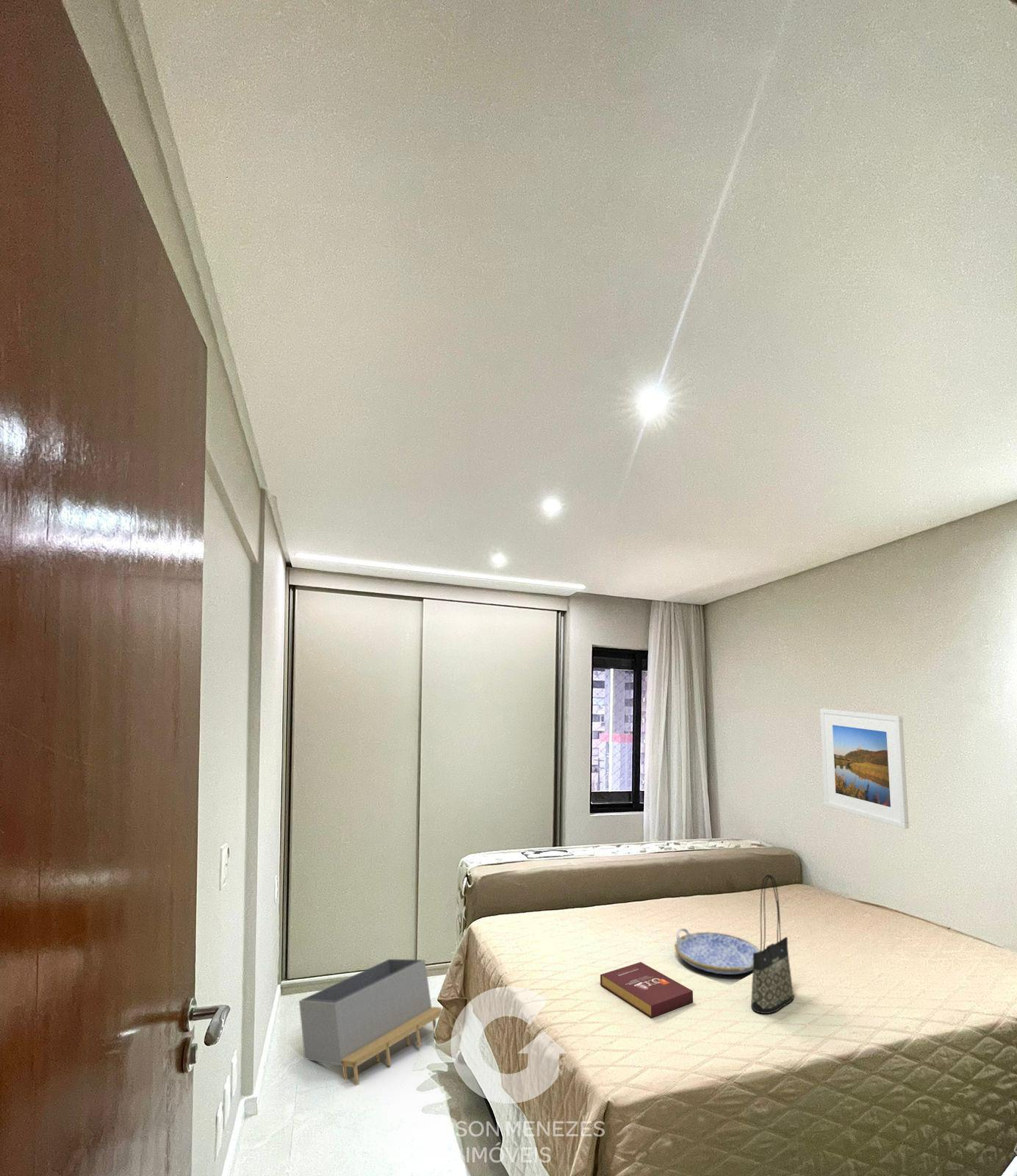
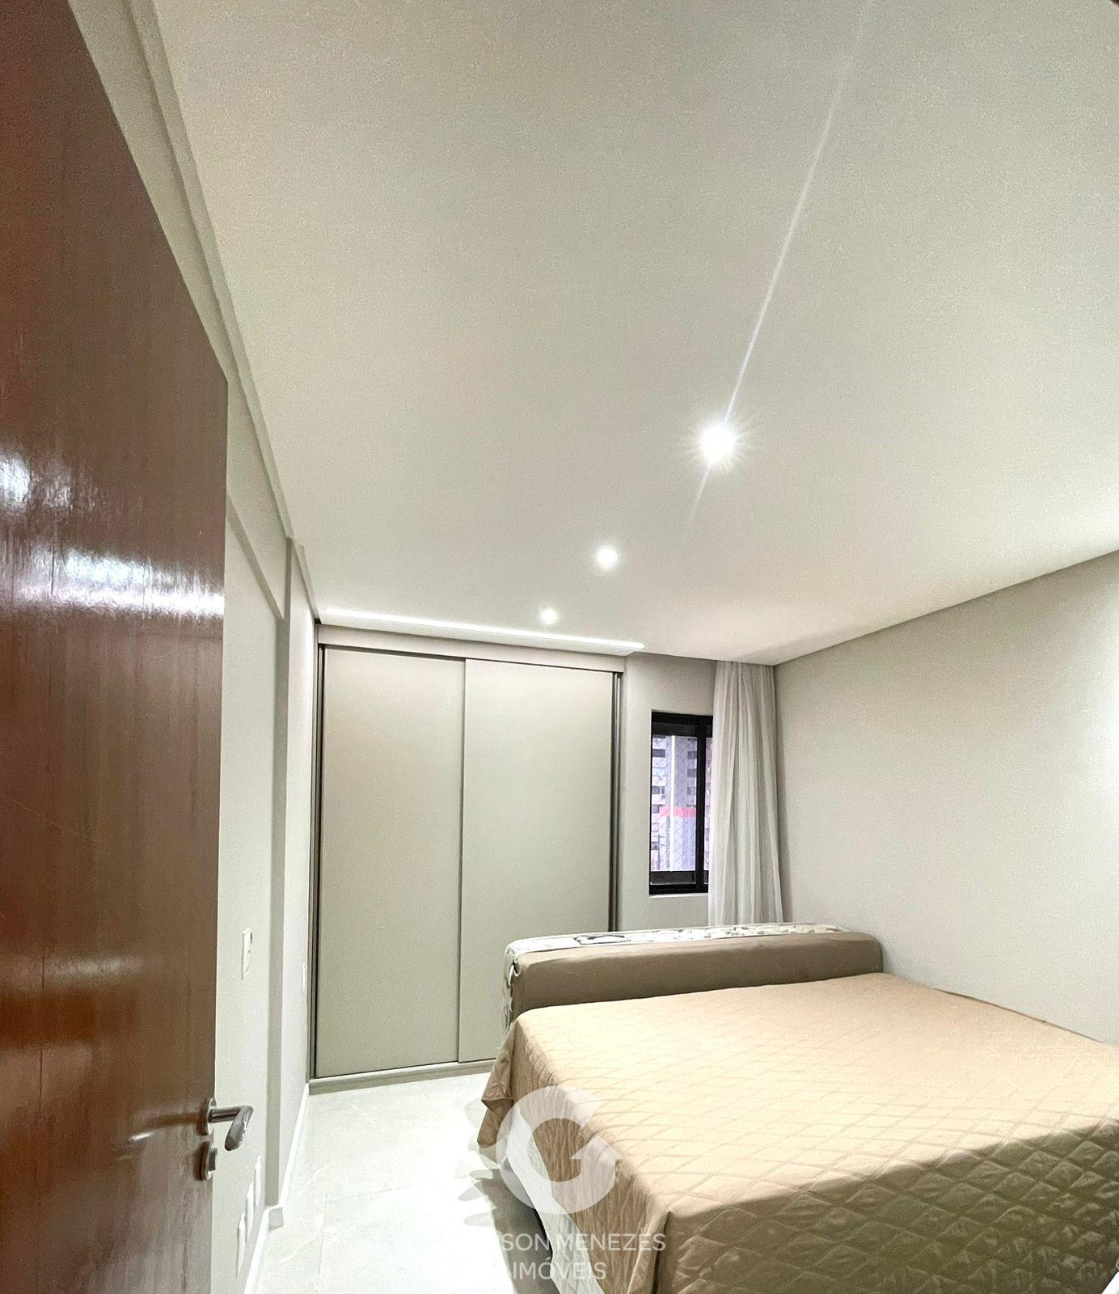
- serving tray [674,928,761,975]
- book [600,961,694,1018]
- storage bin [298,958,442,1086]
- tote bag [750,874,794,1014]
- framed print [819,708,910,830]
